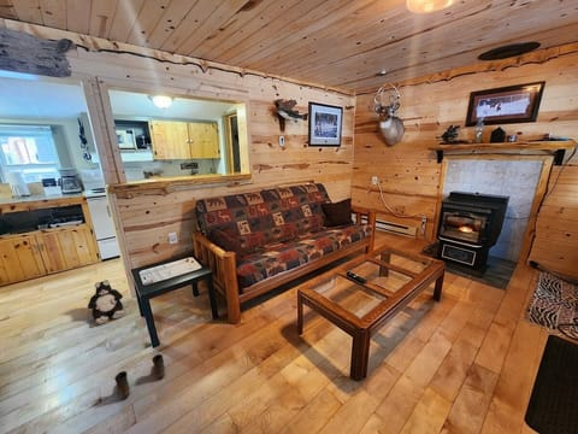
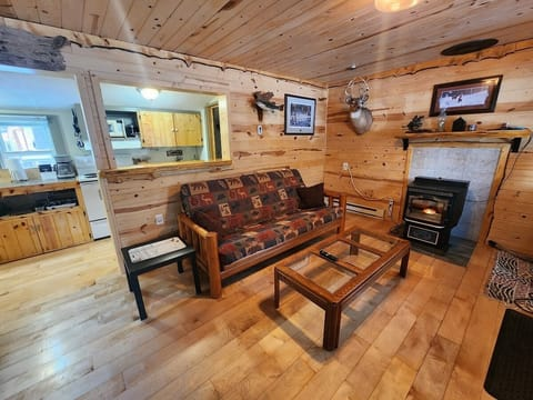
- boots [113,353,166,400]
- plush toy [87,278,125,326]
